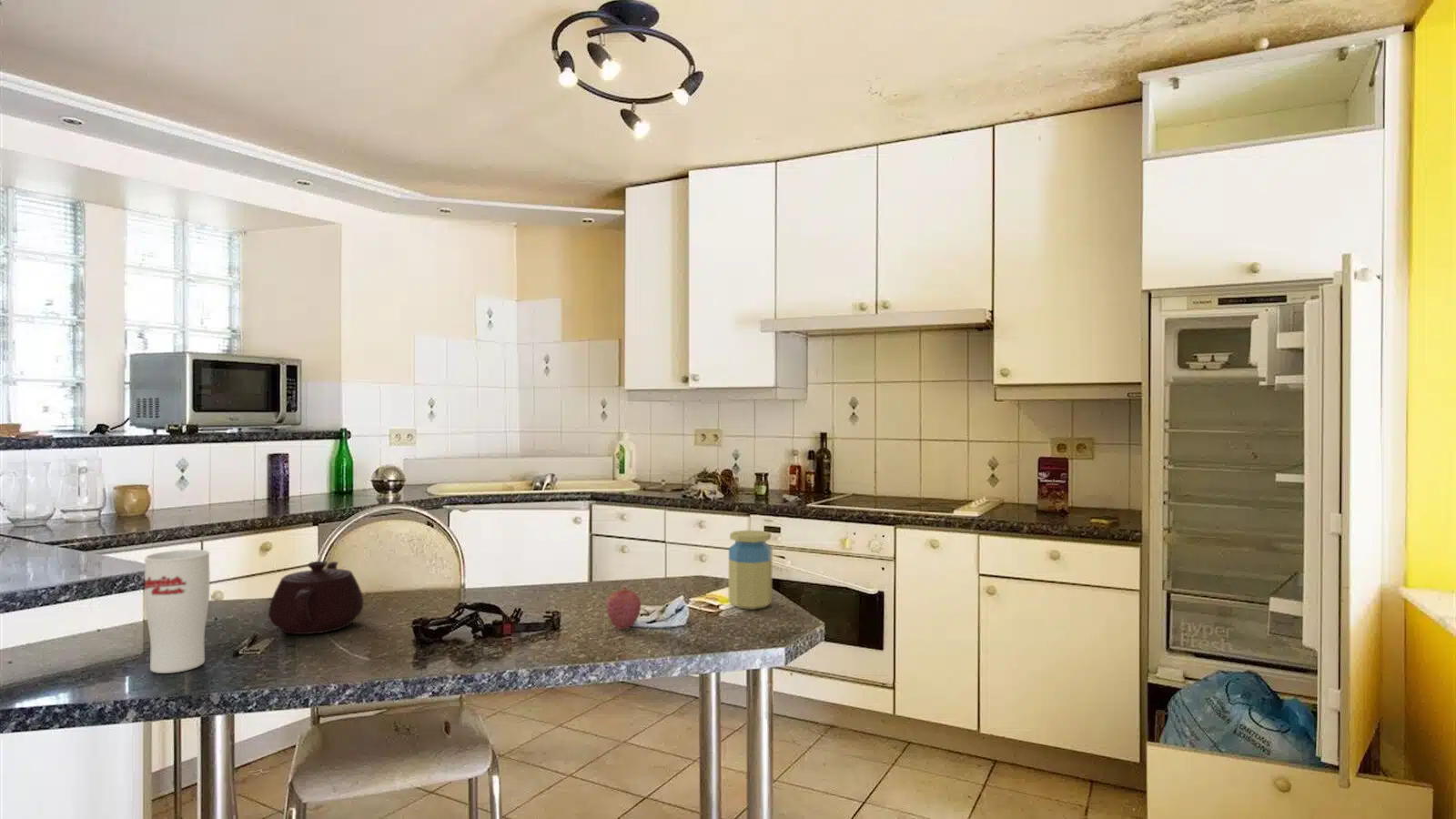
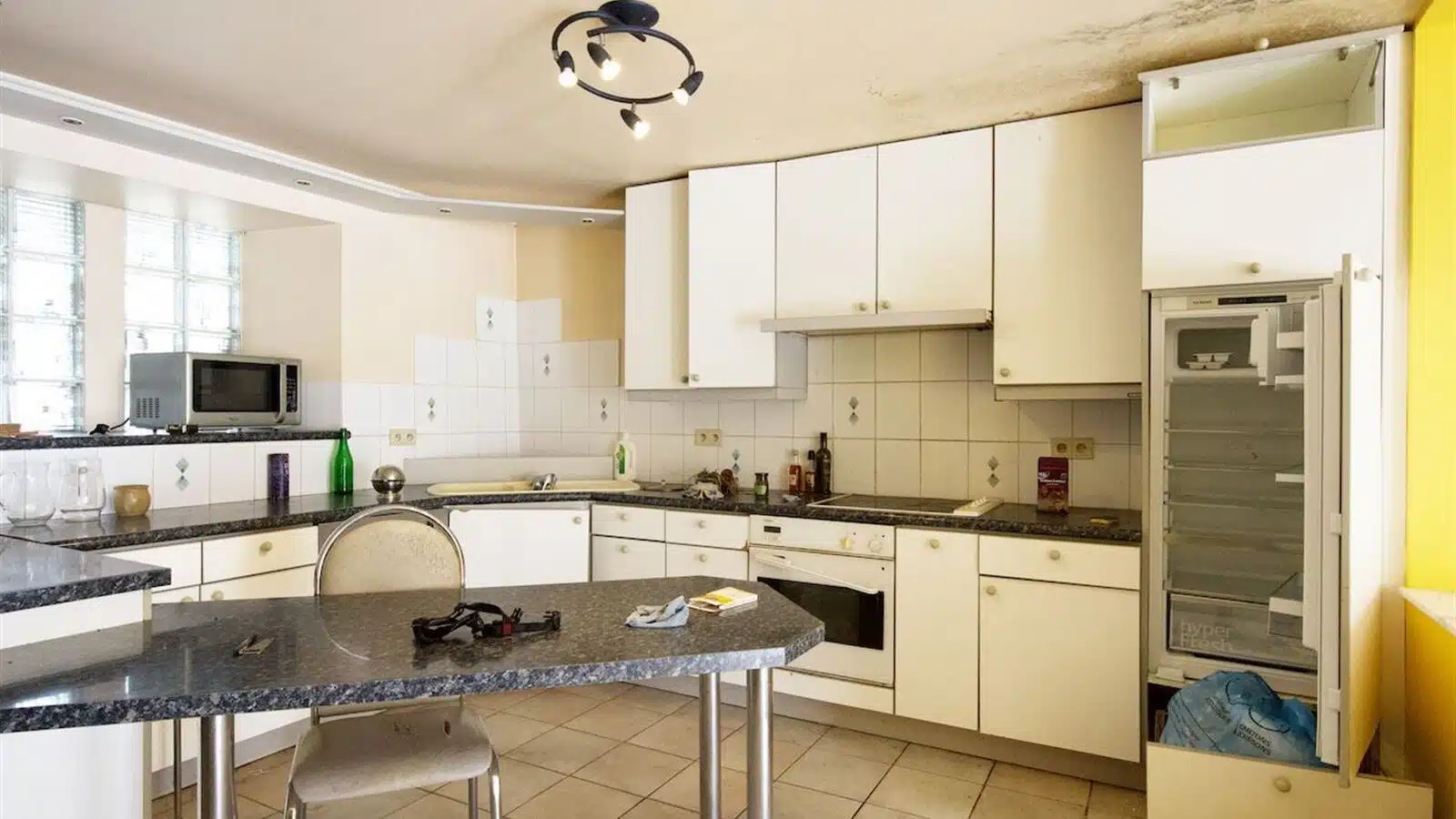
- teapot [268,561,364,635]
- fruit [605,586,642,631]
- cup [144,549,210,674]
- jar [728,530,773,611]
